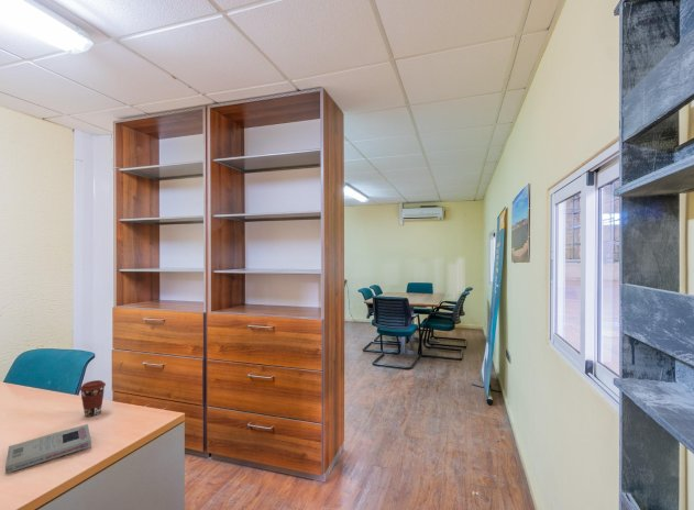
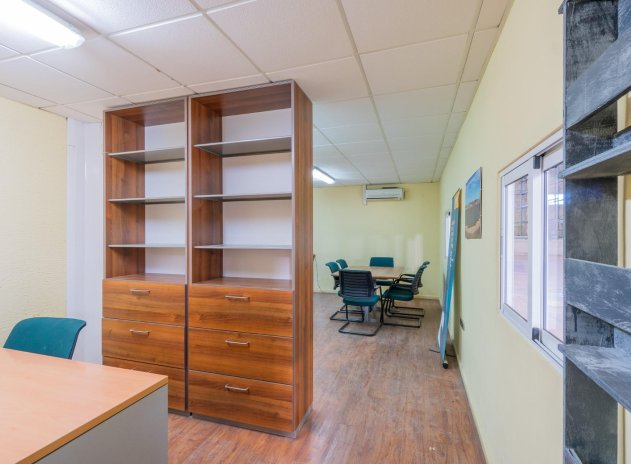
- coffee cup [78,379,107,418]
- book [4,423,92,475]
